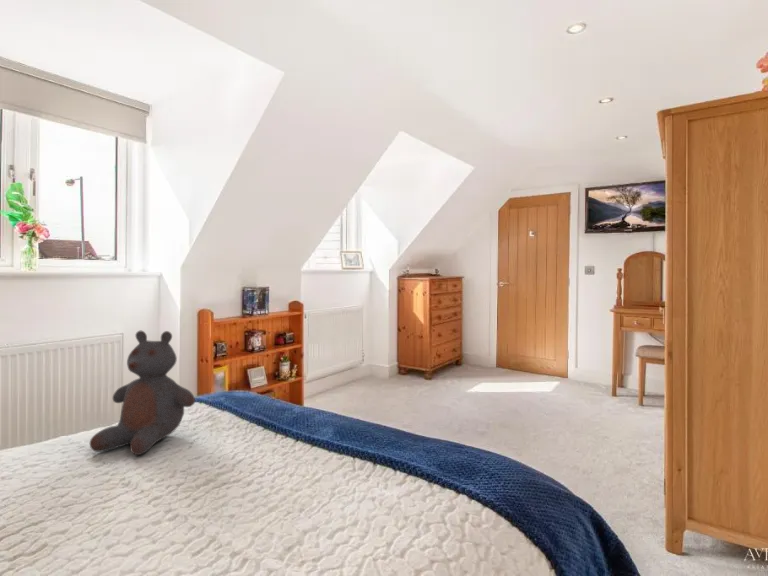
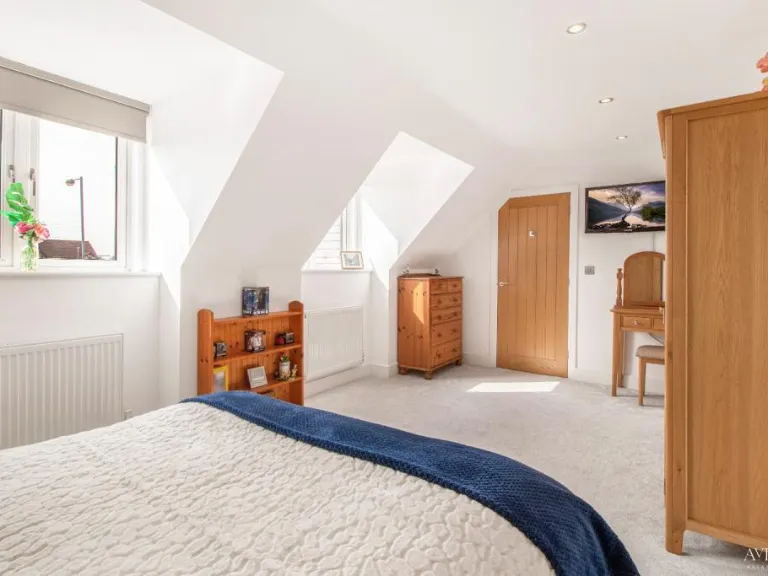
- teddy bear [89,330,196,456]
